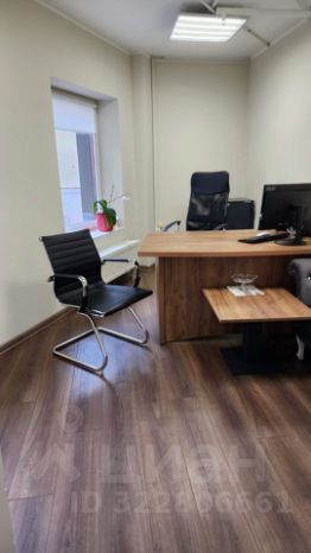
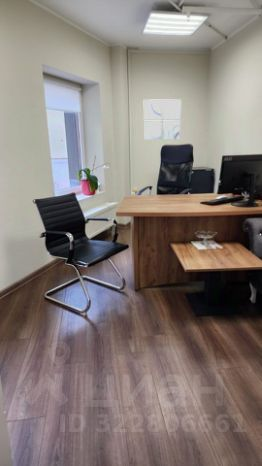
+ wall art [143,98,182,141]
